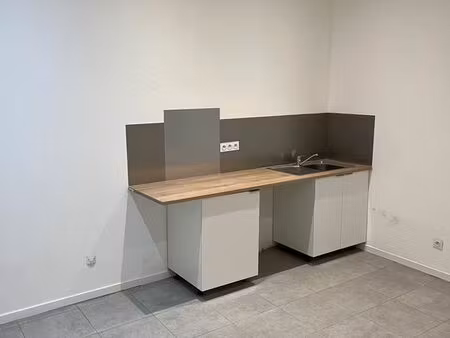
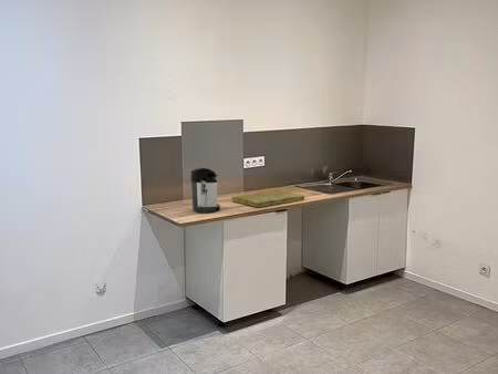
+ cutting board [231,189,305,209]
+ coffee maker [189,166,221,214]
